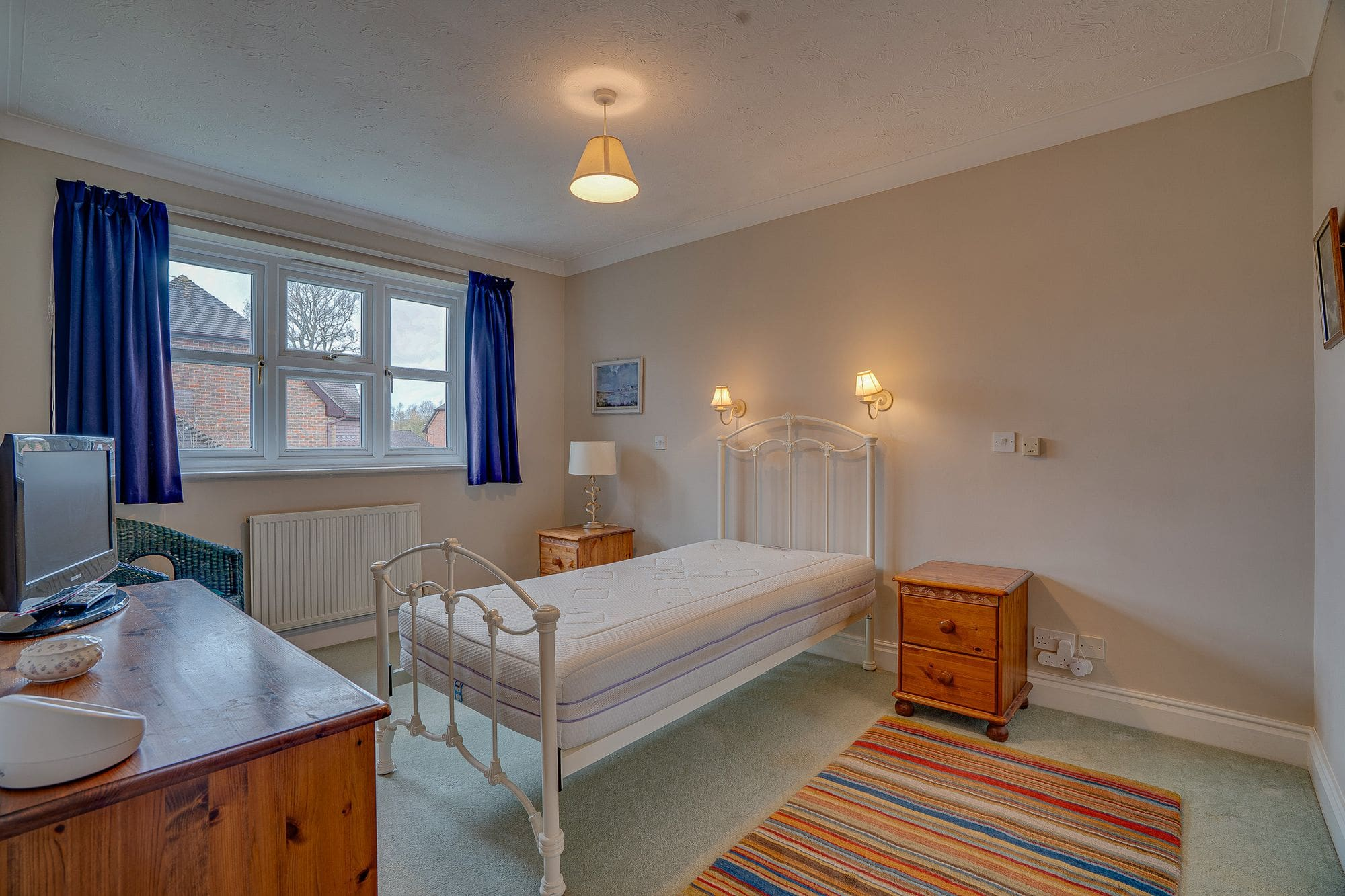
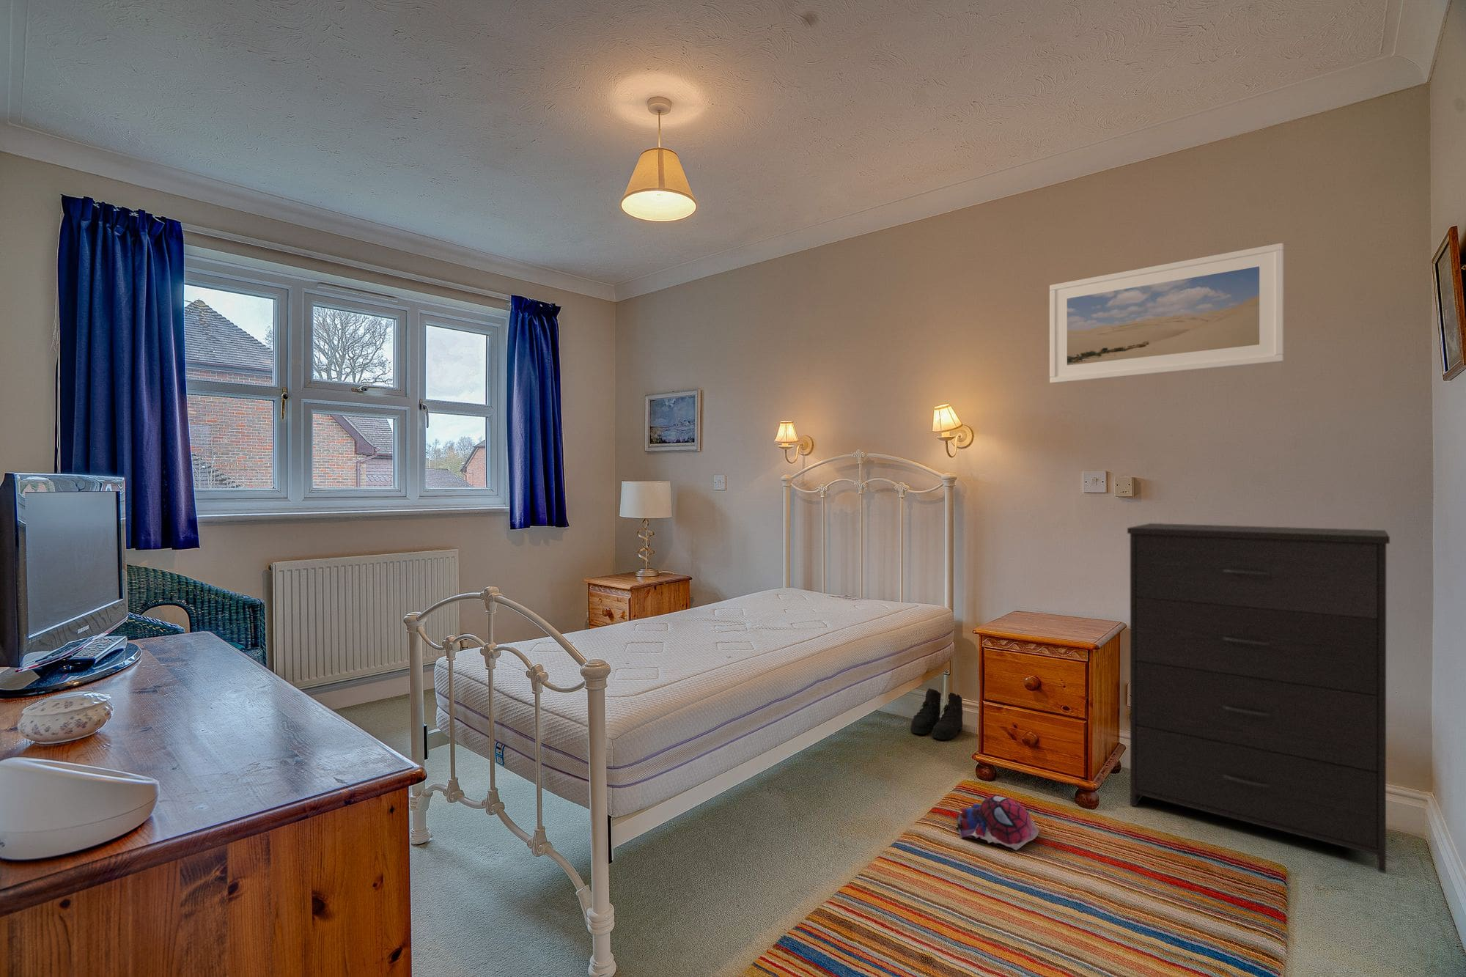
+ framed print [1049,242,1284,384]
+ dresser [1127,522,1391,873]
+ plush toy [955,795,1040,852]
+ boots [910,688,964,740]
